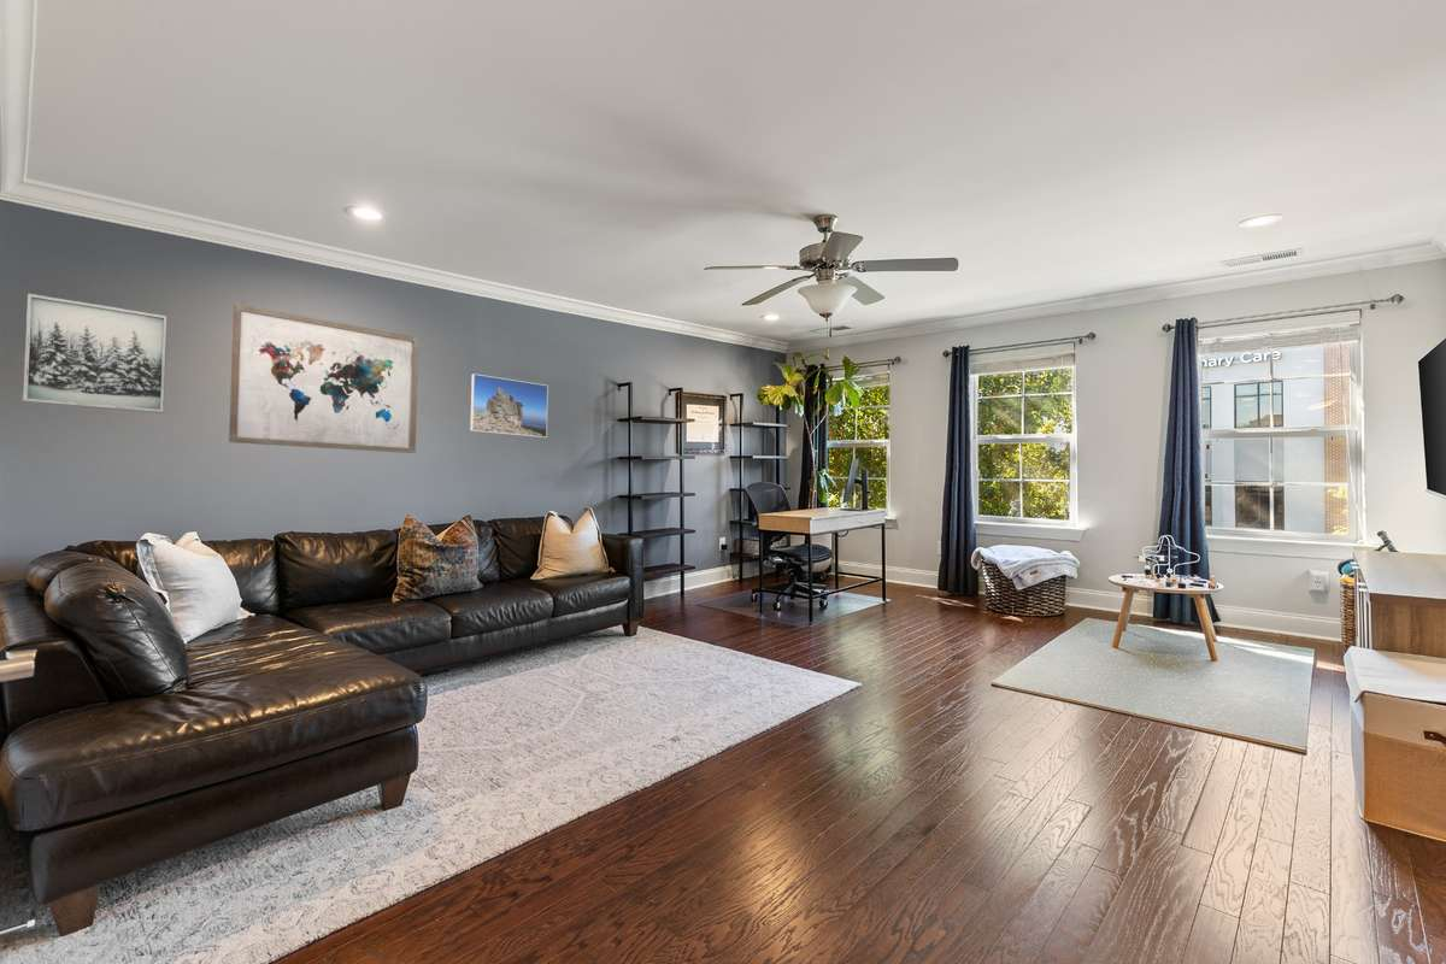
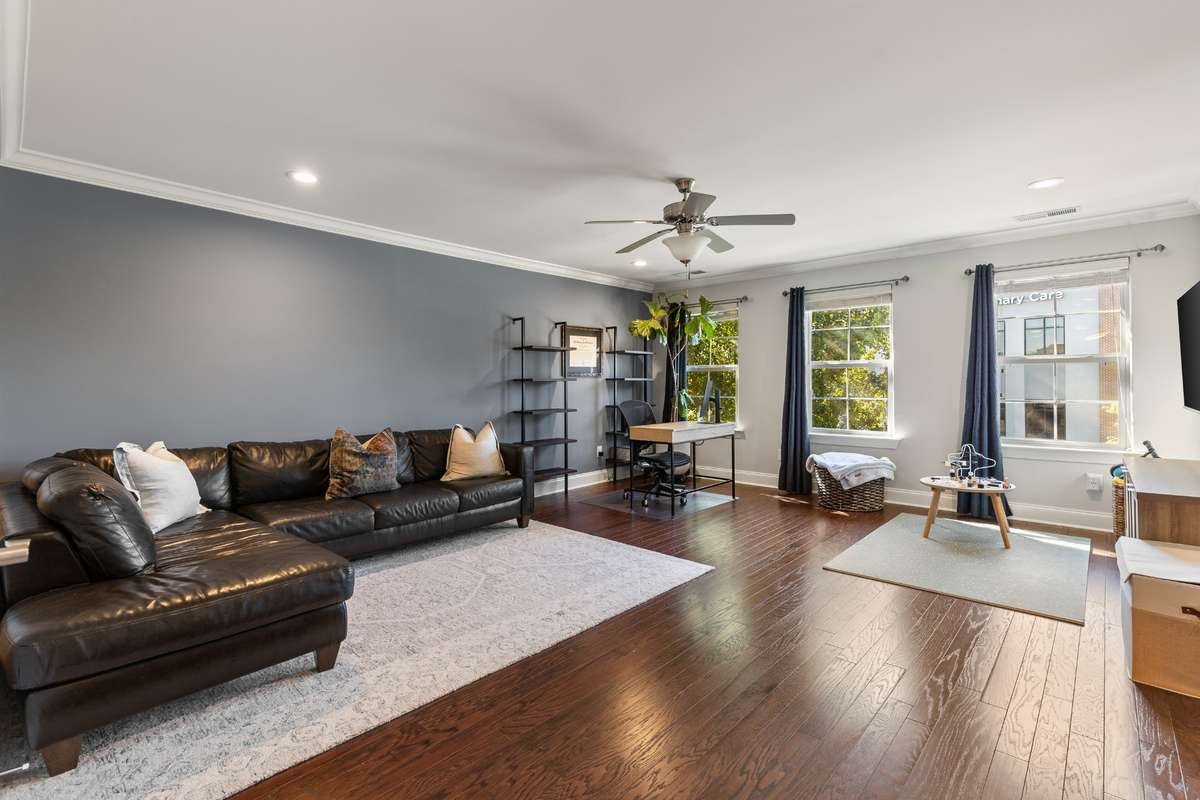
- wall art [228,302,419,454]
- wall art [22,293,169,415]
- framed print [469,372,549,439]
